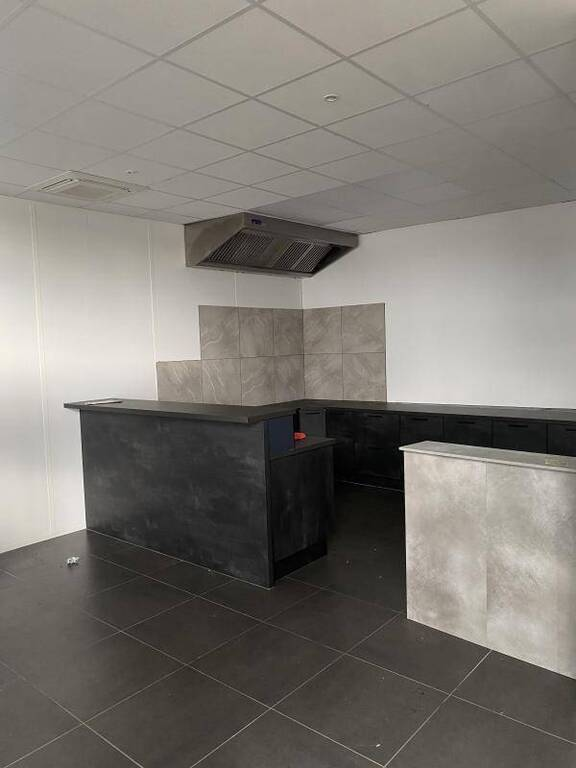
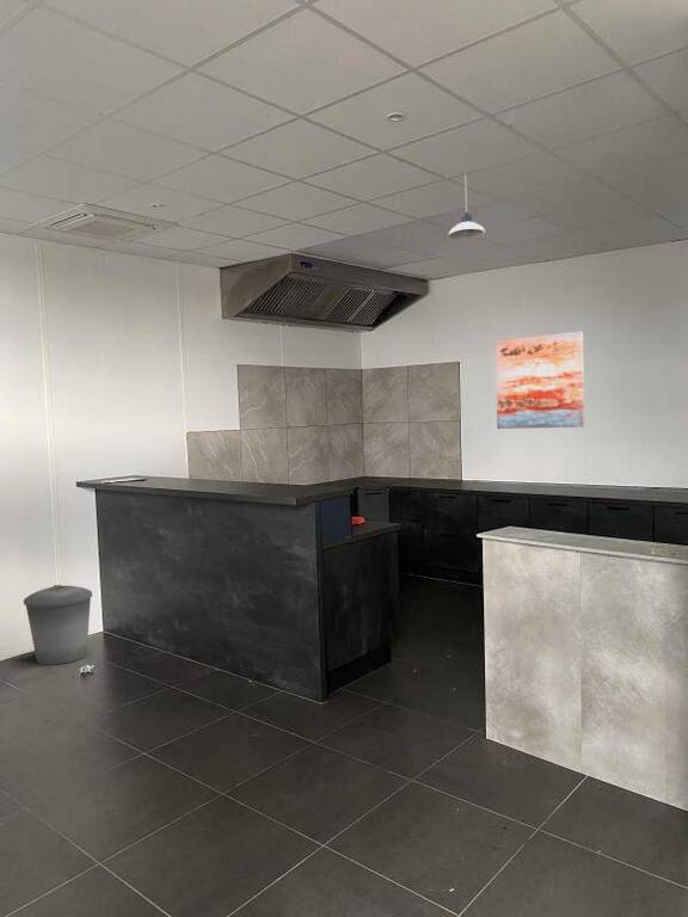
+ wall art [494,331,585,430]
+ trash can [23,584,93,666]
+ pendant light [448,173,486,240]
